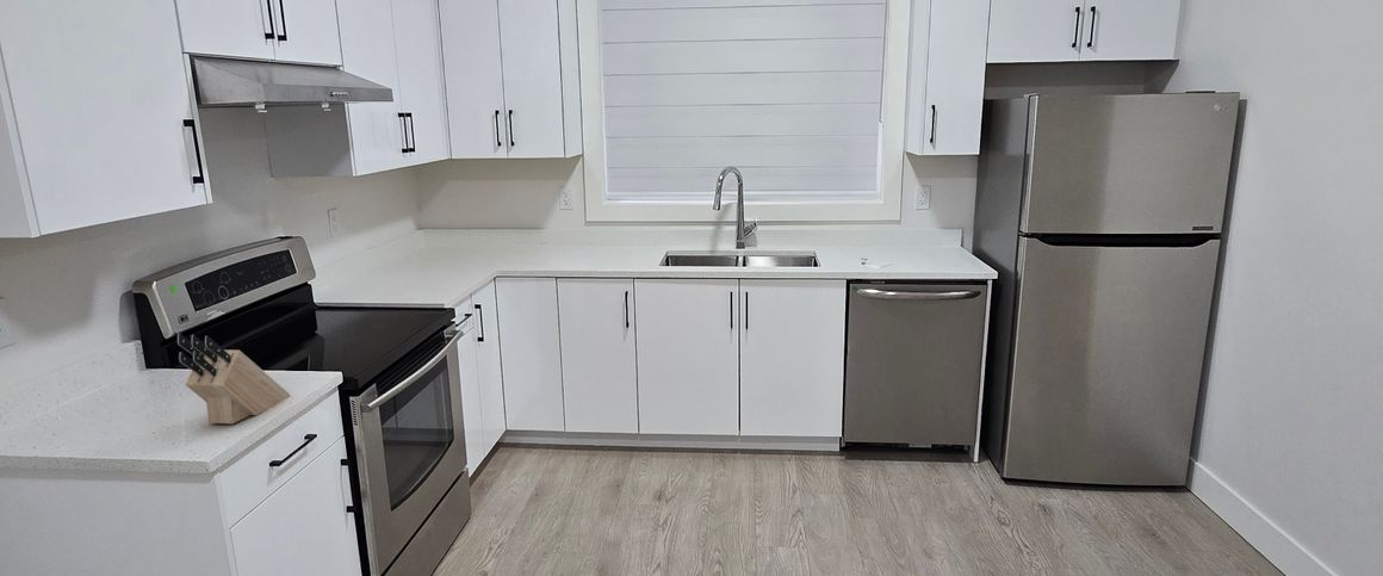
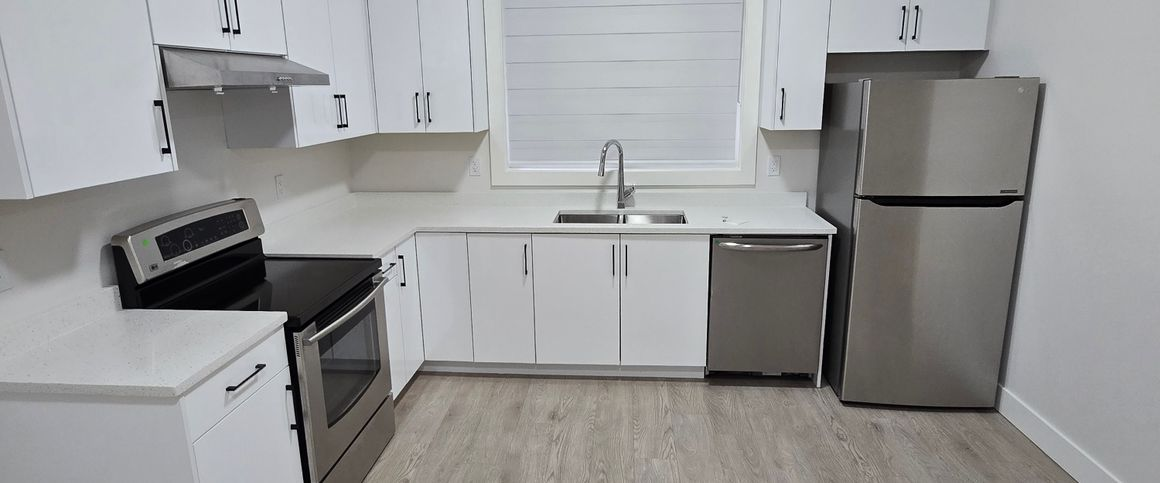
- knife block [175,333,291,425]
